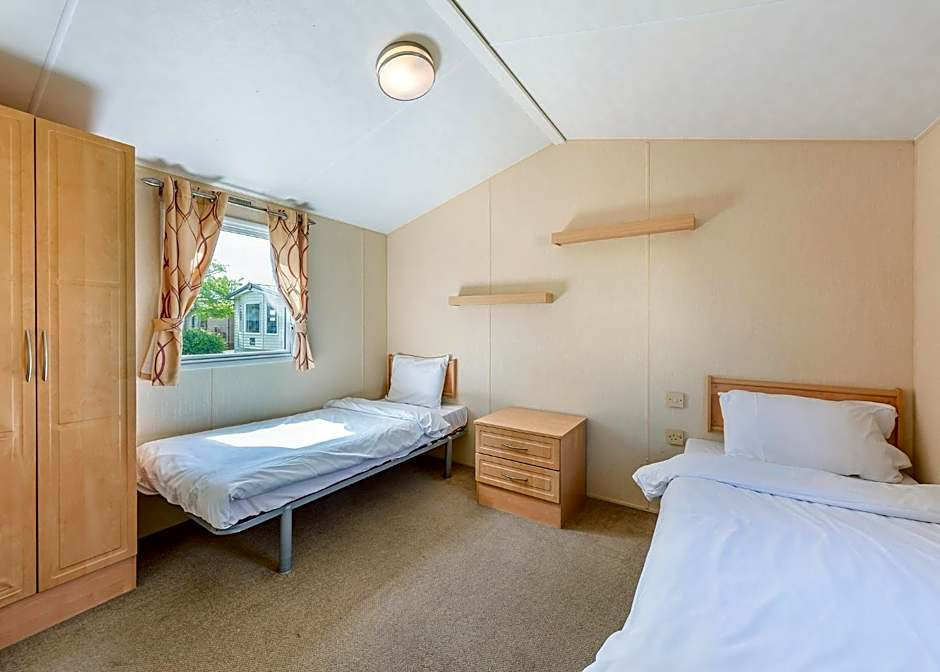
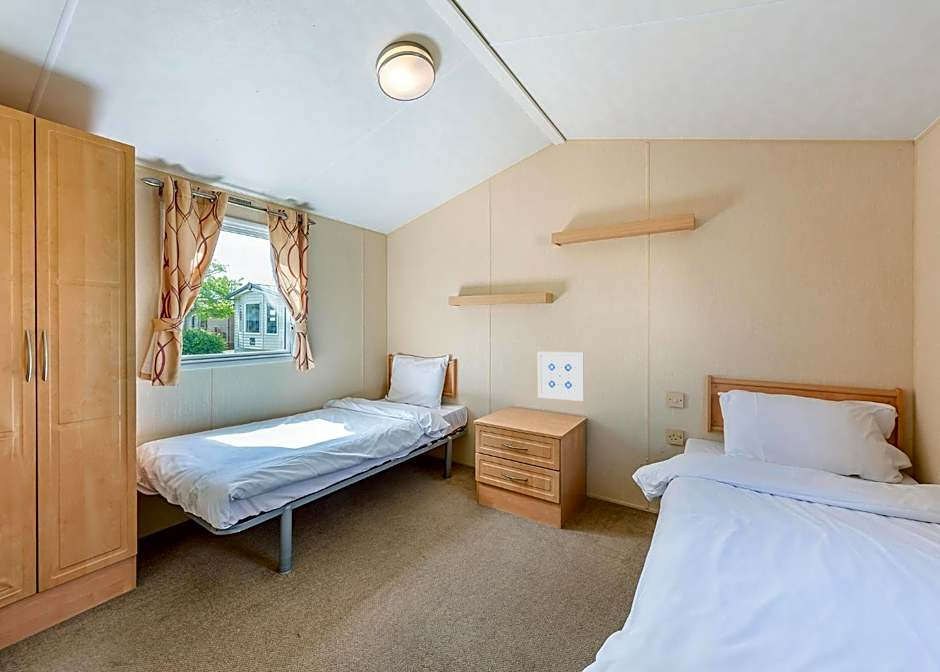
+ wall art [537,351,585,402]
